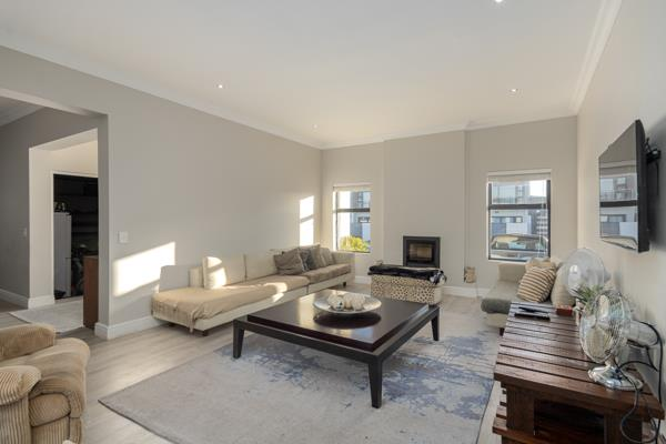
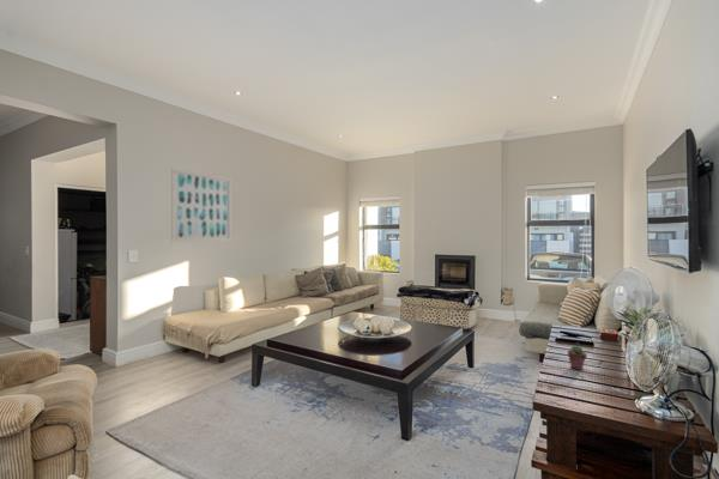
+ potted succulent [567,344,588,371]
+ wall art [170,168,232,242]
